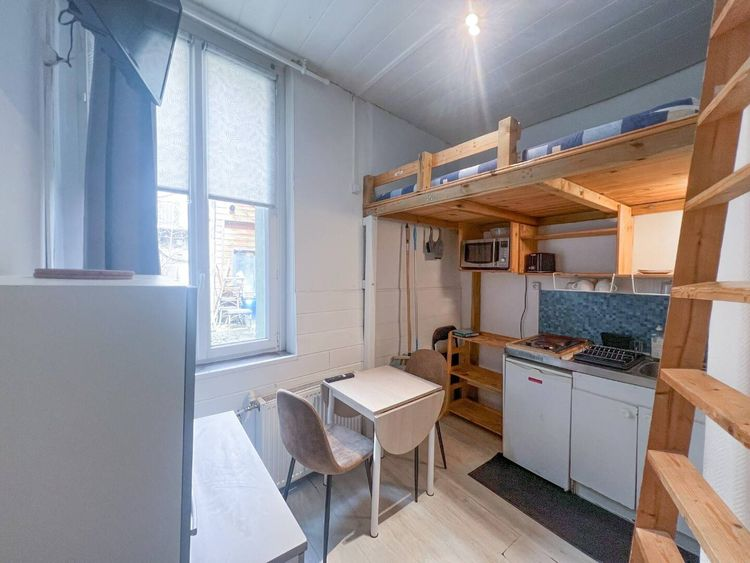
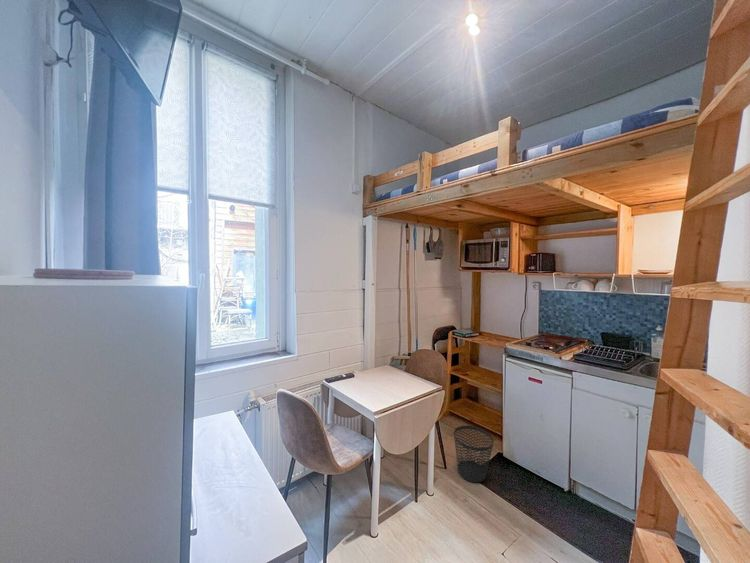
+ wastebasket [453,425,495,484]
